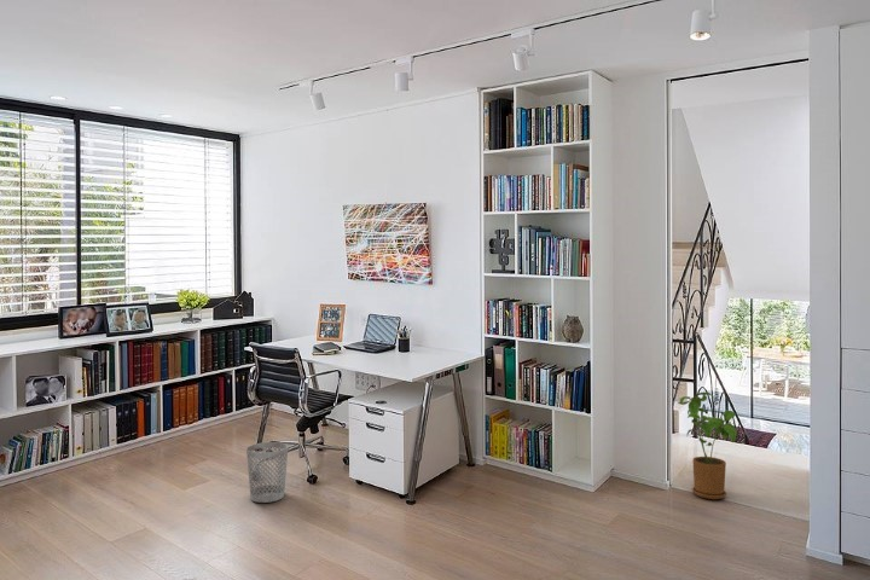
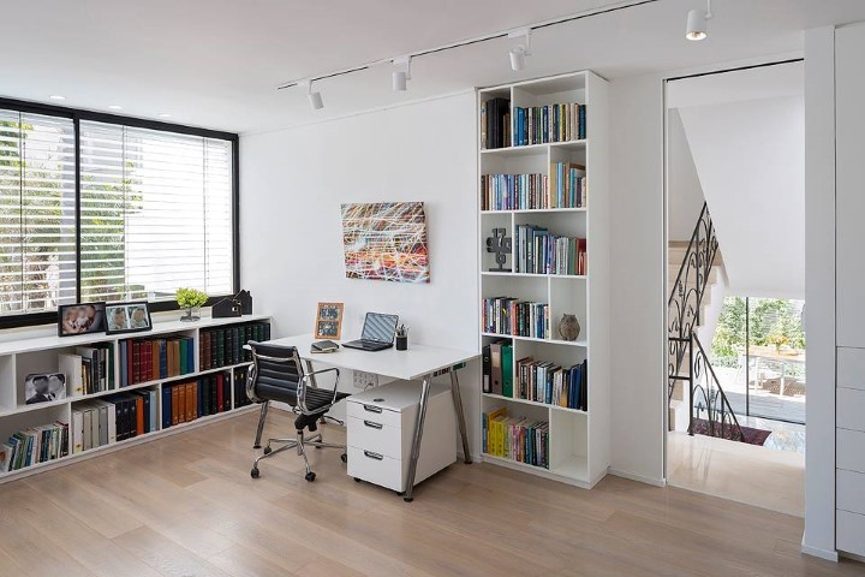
- house plant [677,392,737,500]
- wastebasket [245,441,289,504]
